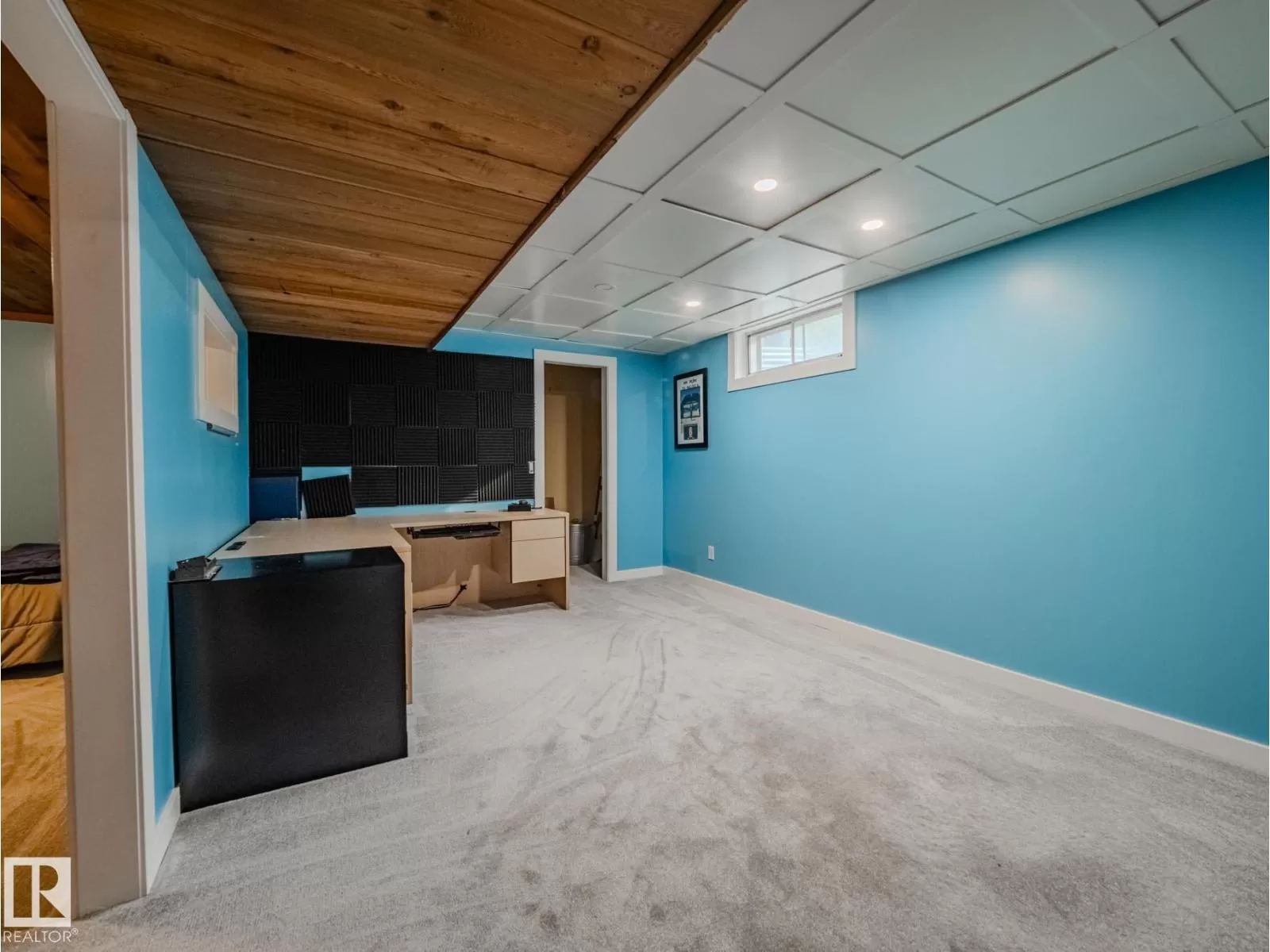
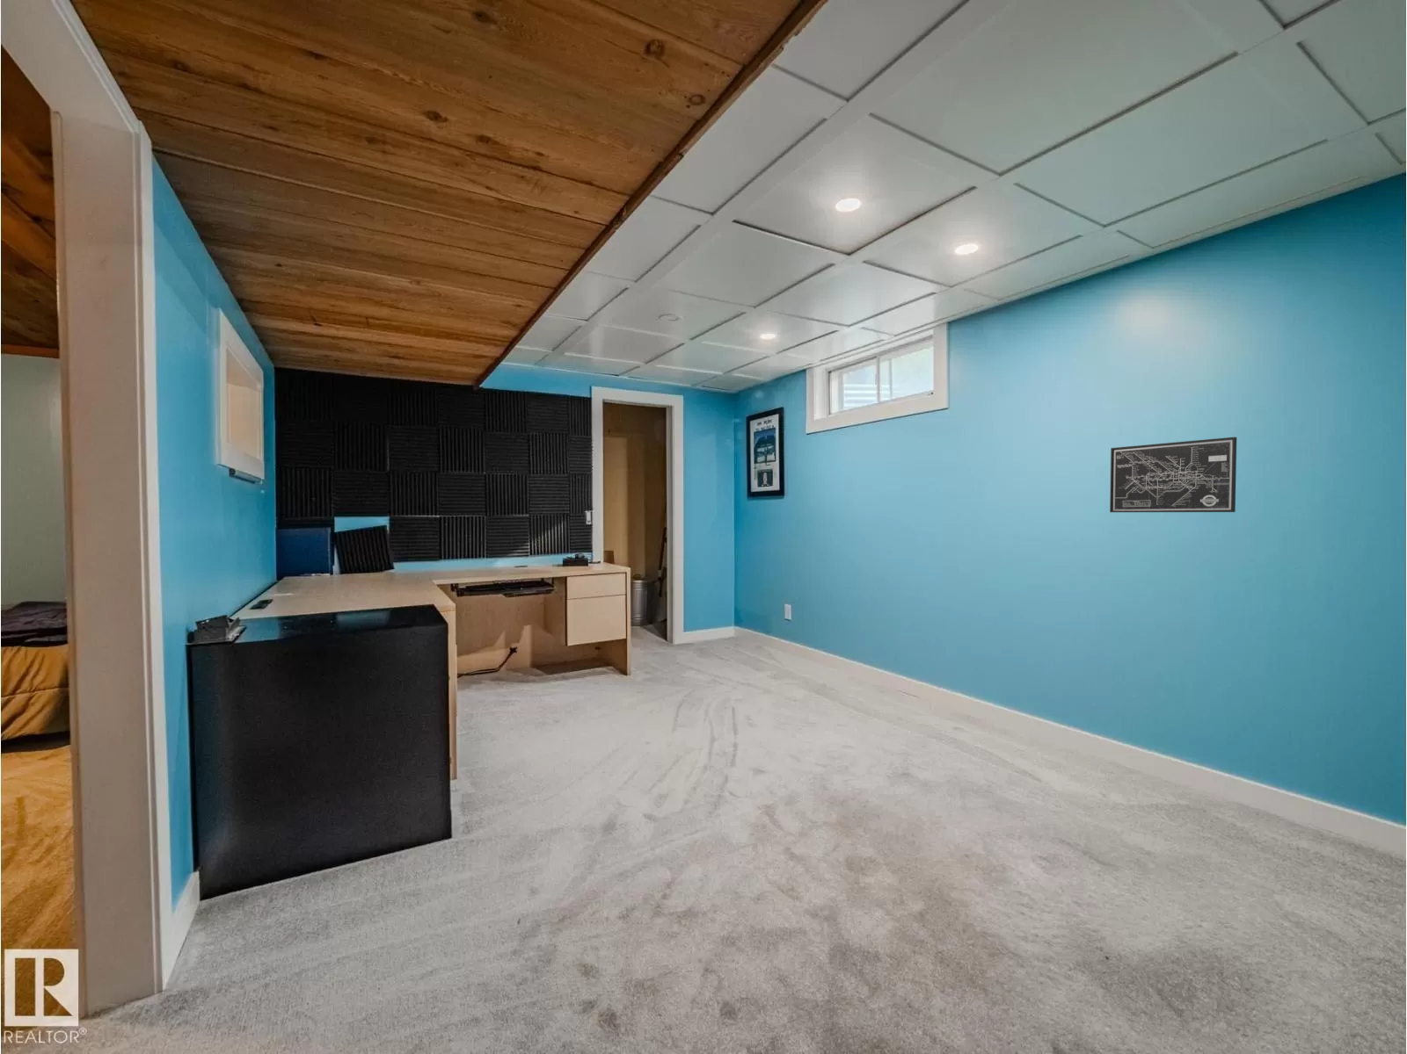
+ wall art [1109,436,1237,513]
